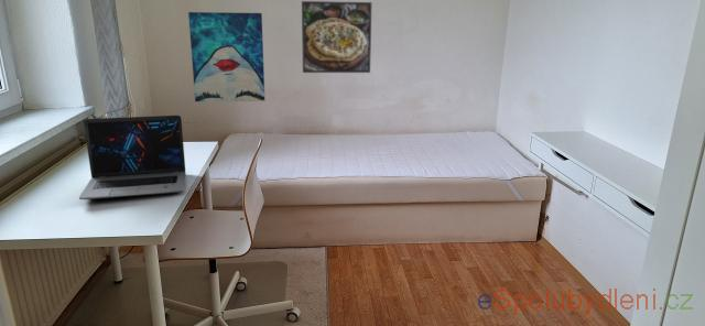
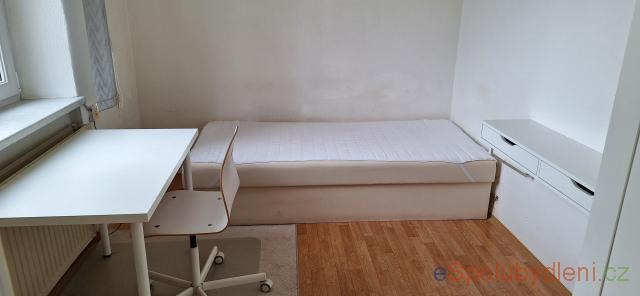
- laptop [78,115,187,200]
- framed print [301,0,372,74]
- wall art [187,11,265,102]
